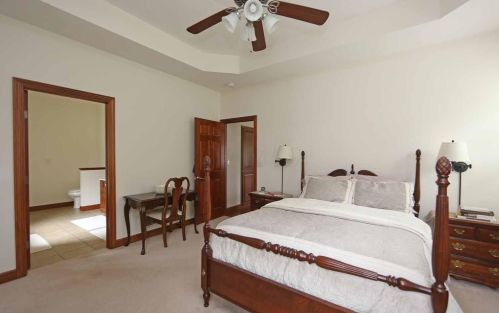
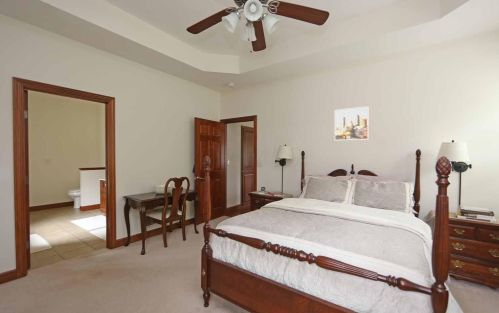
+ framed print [334,105,369,141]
